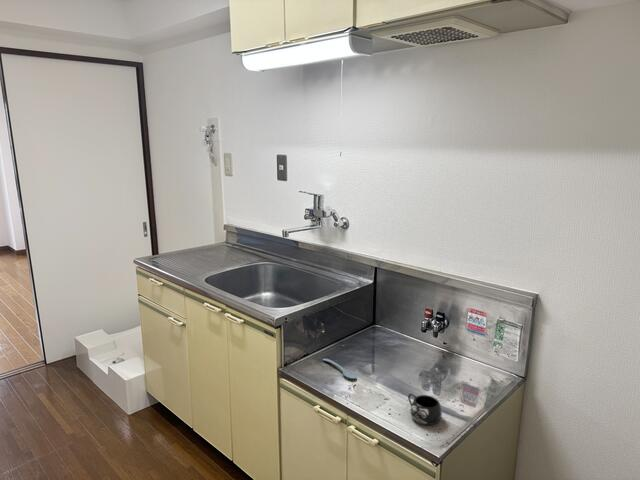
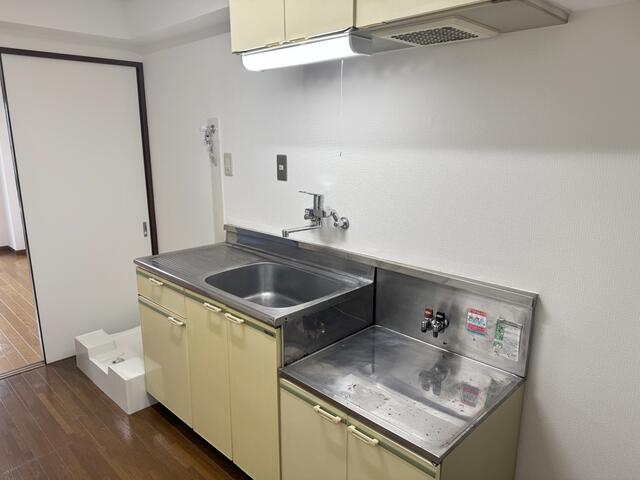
- spoon [322,358,358,380]
- mug [407,393,443,426]
